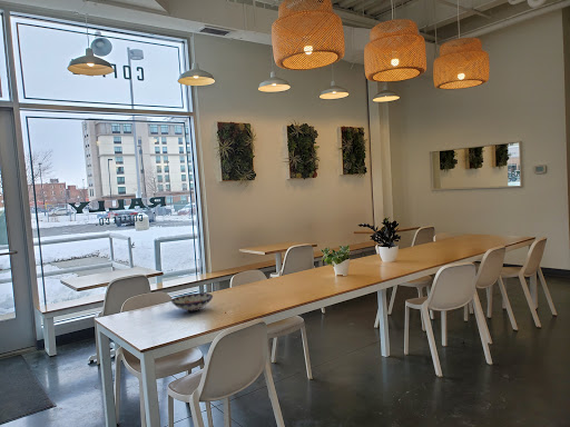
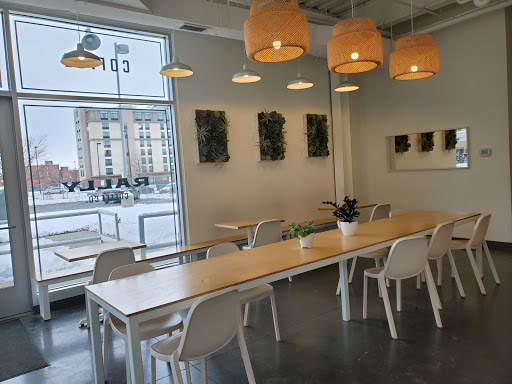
- bowl [170,292,214,312]
